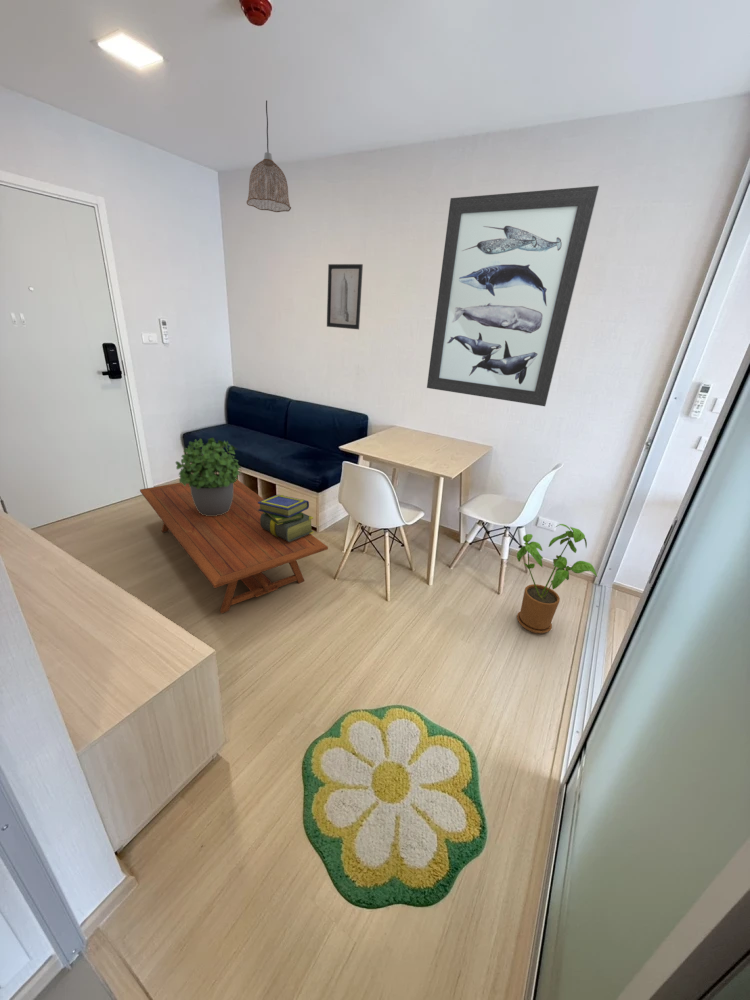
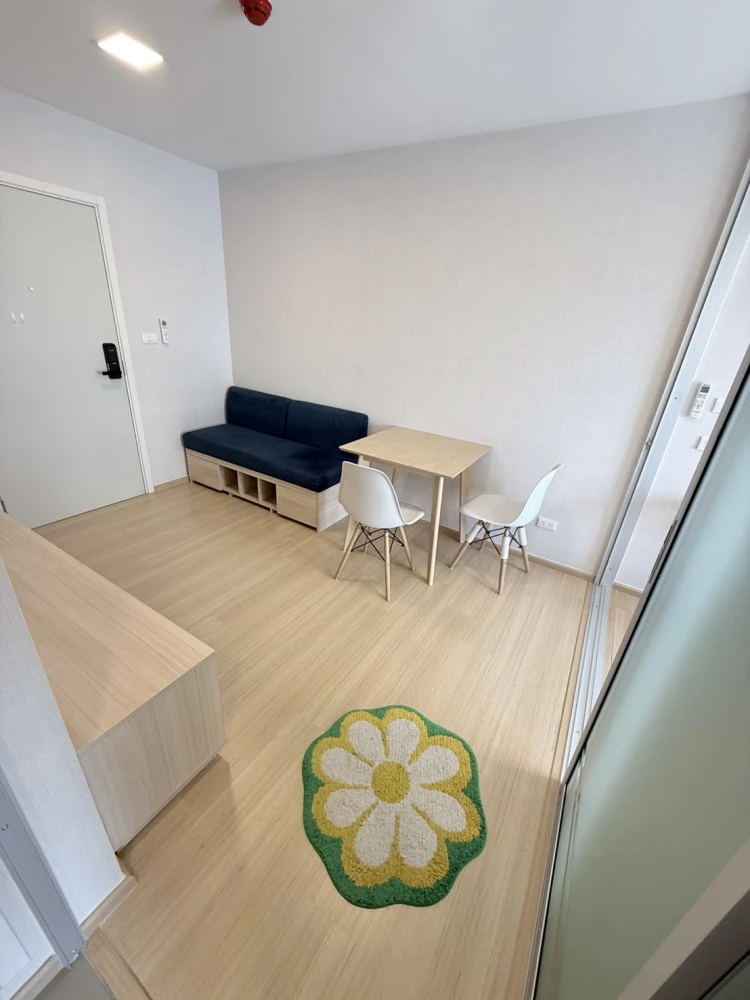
- stack of books [258,494,315,542]
- wall art [326,263,364,330]
- pendant lamp [246,100,292,213]
- coffee table [139,478,329,614]
- wall art [426,185,600,407]
- potted plant [175,437,243,516]
- house plant [516,523,598,635]
